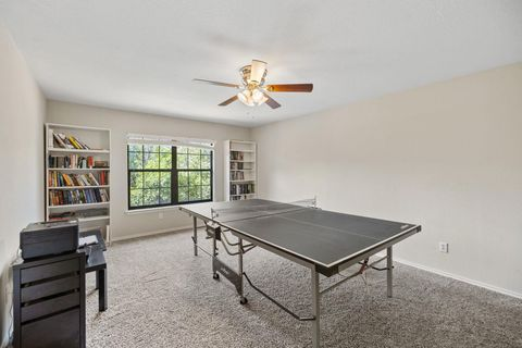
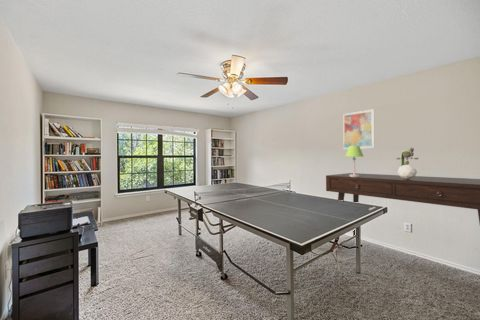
+ table lamp [344,146,364,177]
+ desk [325,172,480,237]
+ toy figurine [396,147,420,179]
+ wall art [342,108,375,150]
